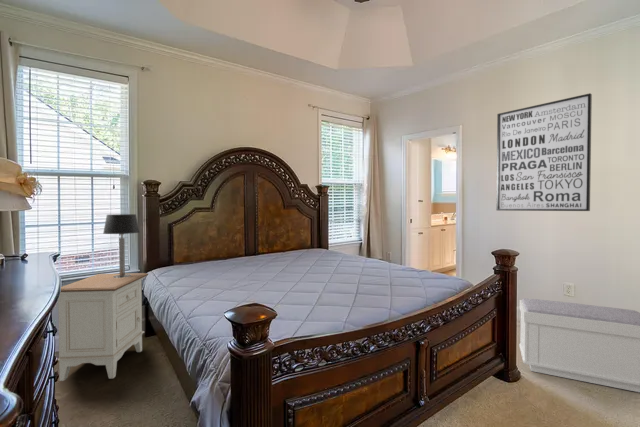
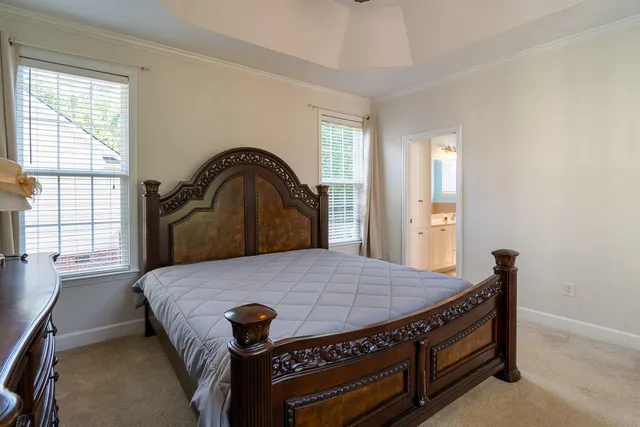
- nightstand [57,272,149,382]
- wall art [495,92,593,212]
- bench [518,297,640,393]
- table lamp [102,213,140,278]
